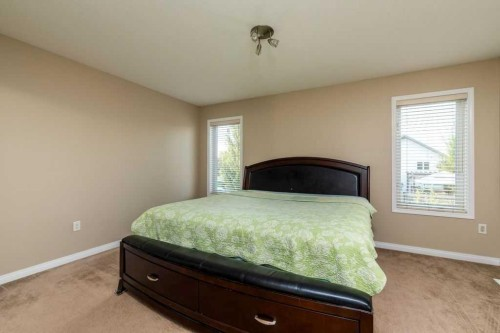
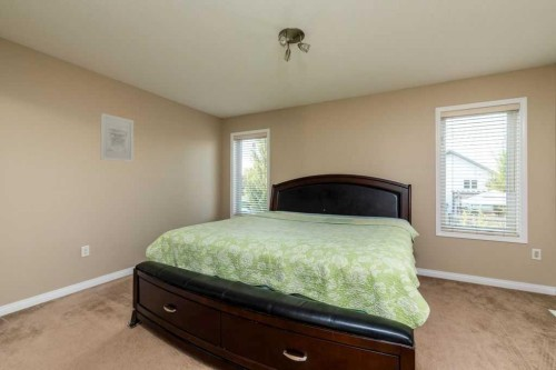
+ wall art [99,112,135,163]
